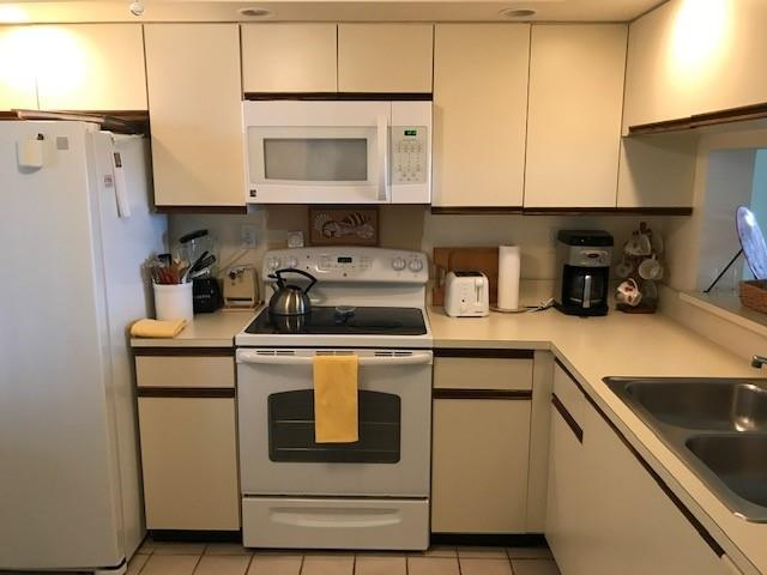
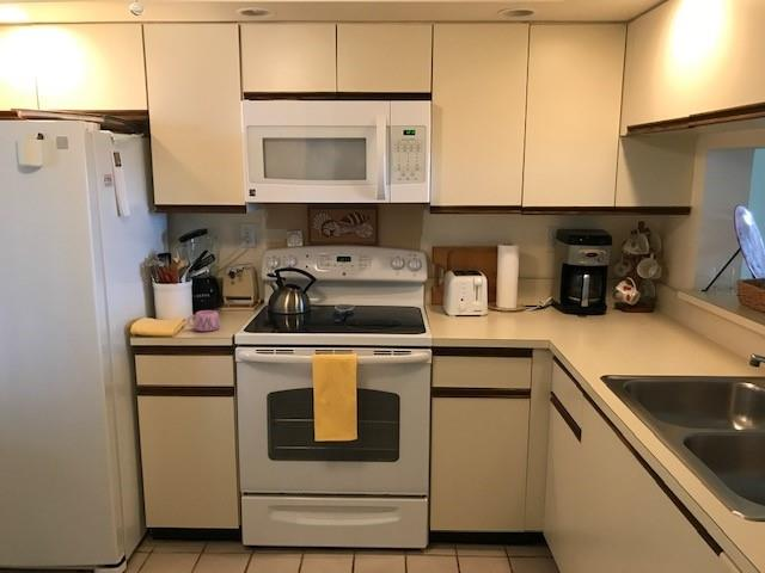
+ mug [186,309,221,332]
